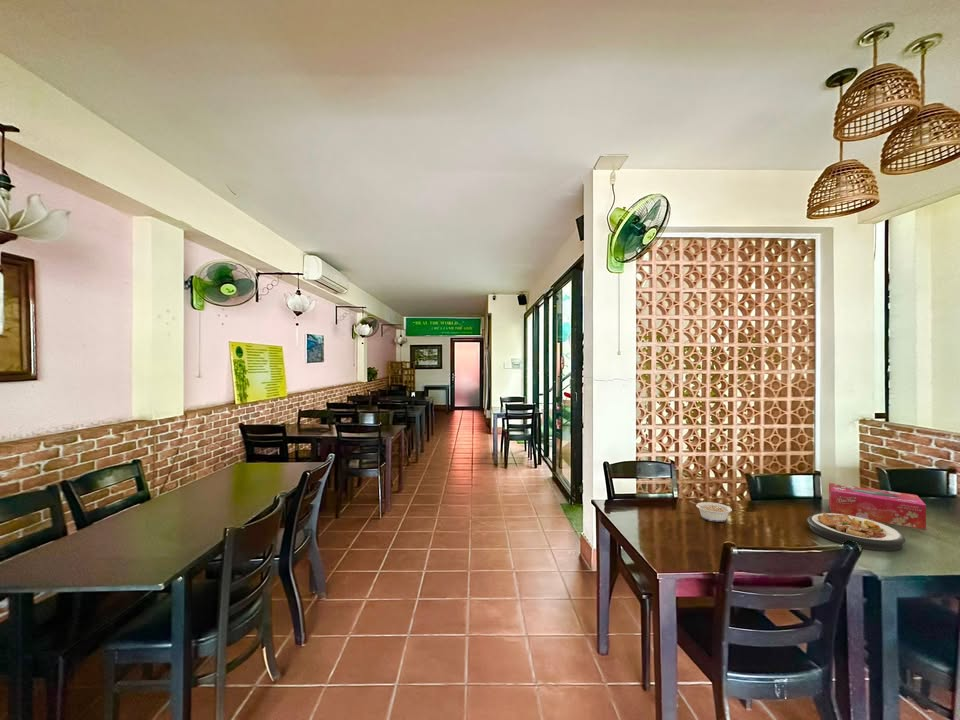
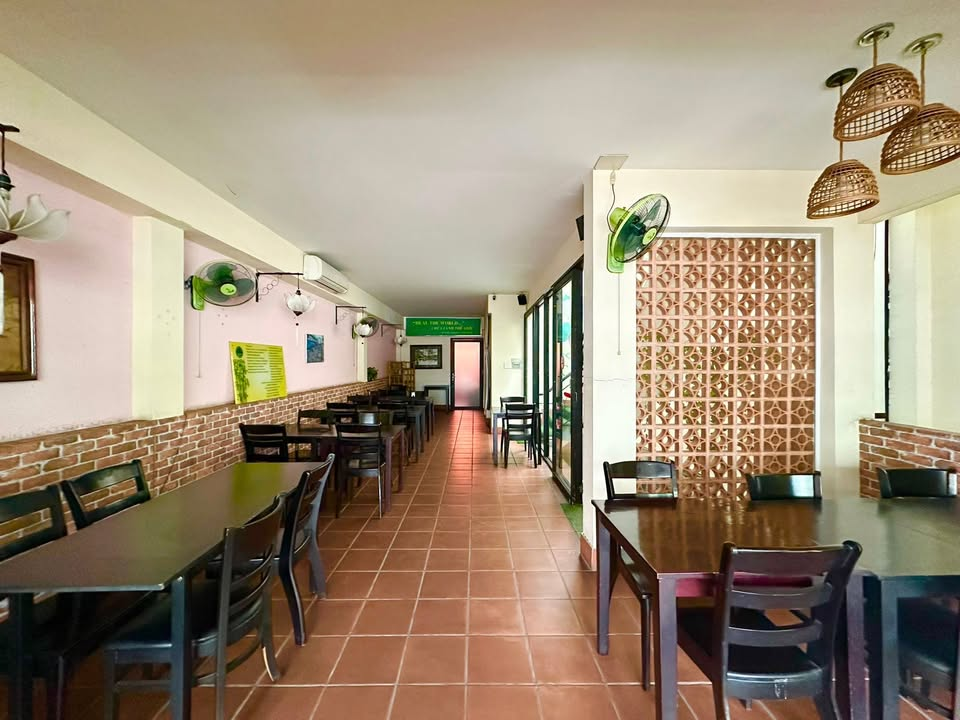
- legume [689,500,733,523]
- tissue box [828,482,927,530]
- plate [806,512,906,552]
